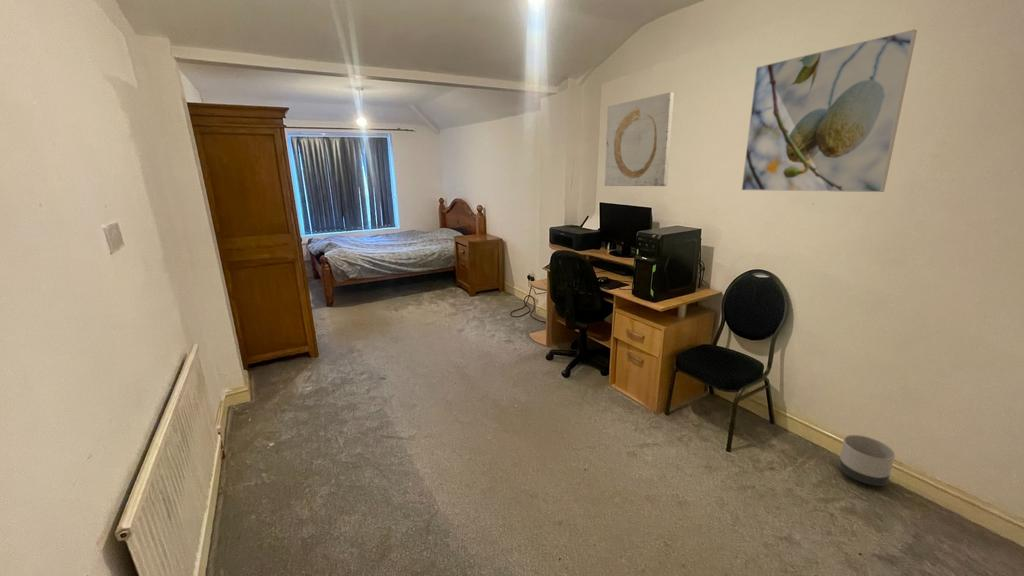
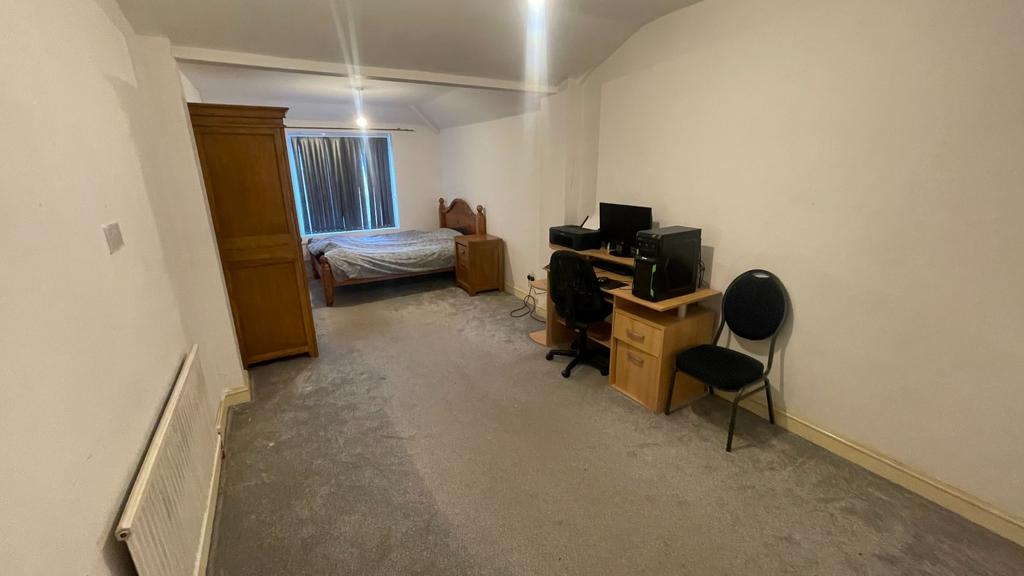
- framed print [741,29,918,193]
- planter [838,434,896,487]
- wall art [604,91,675,187]
